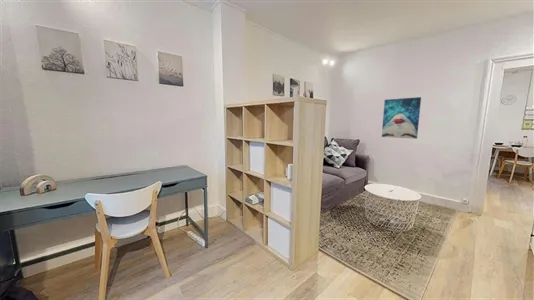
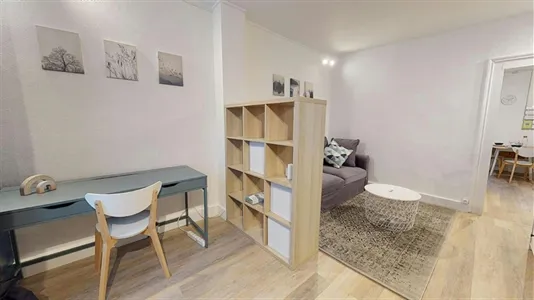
- wall art [381,96,422,140]
